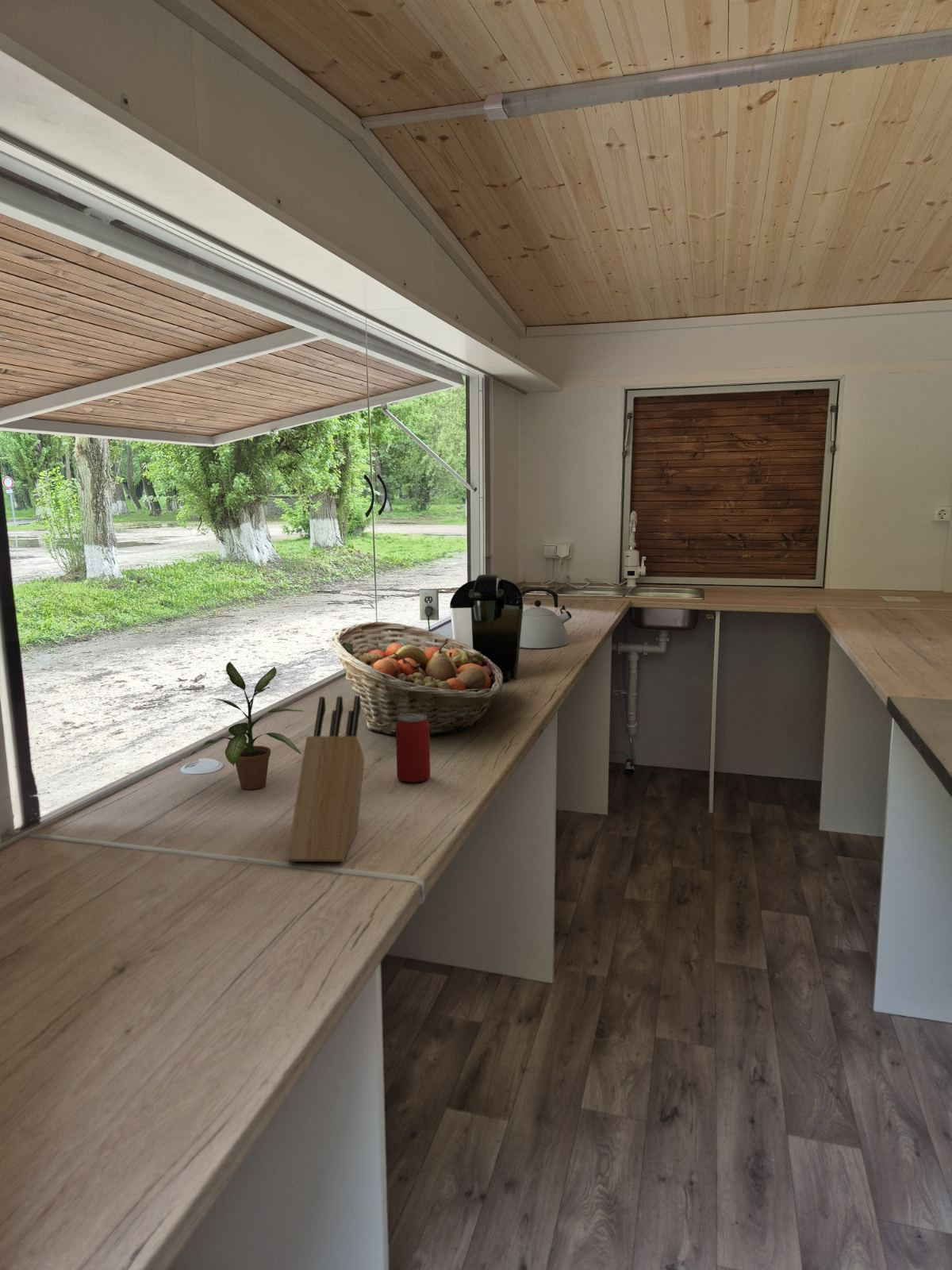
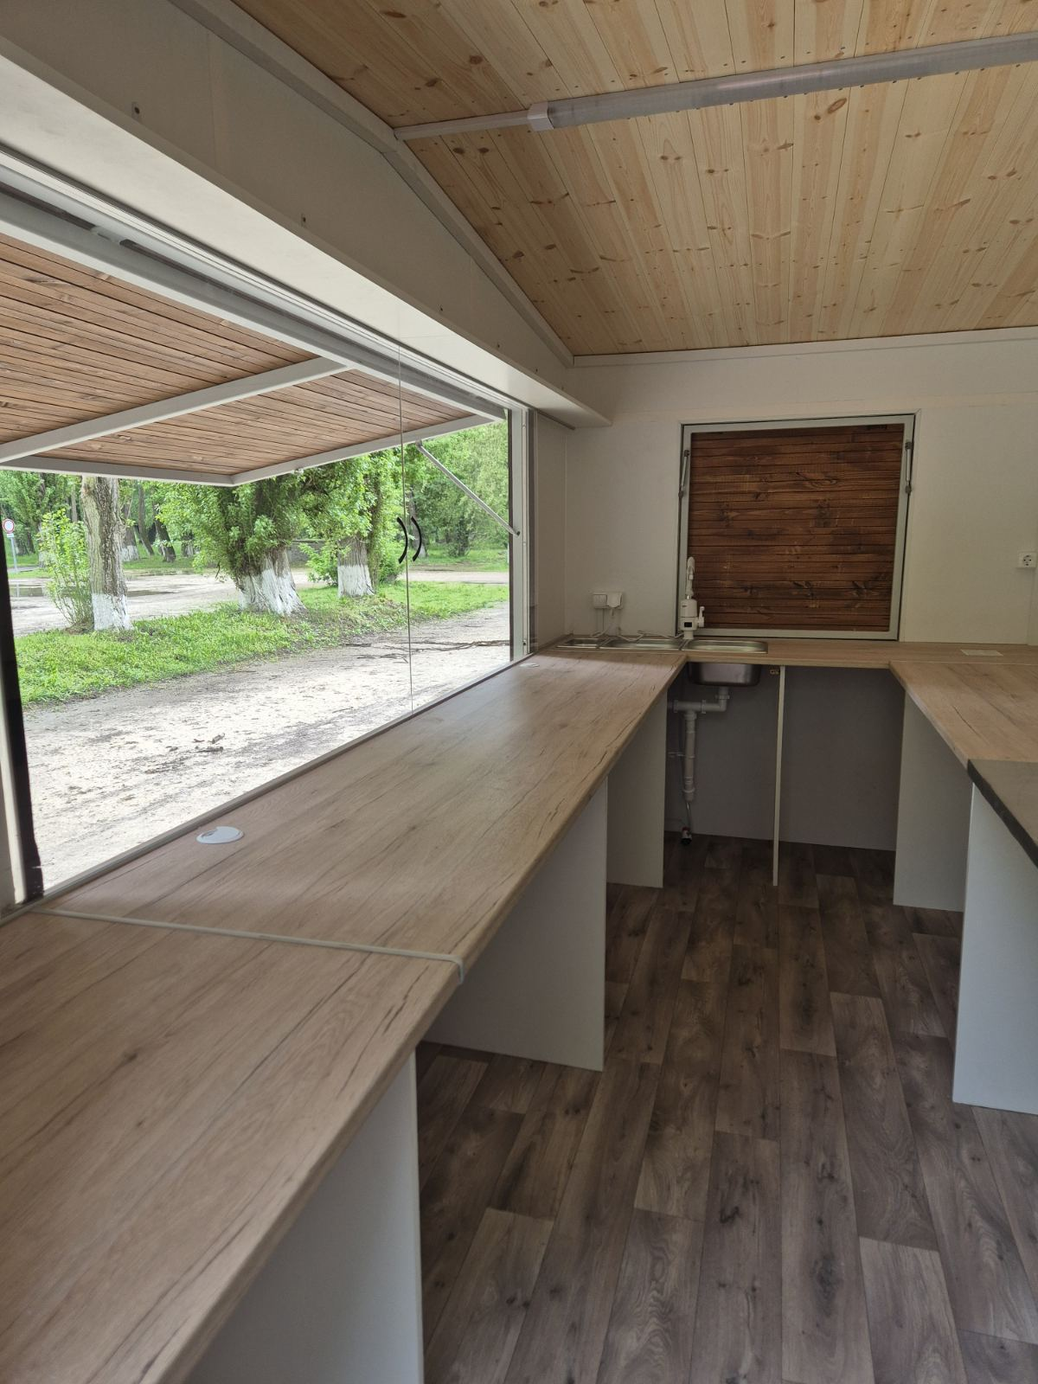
- knife block [286,695,365,863]
- coffee maker [419,574,524,683]
- kettle [520,587,573,649]
- beverage can [395,713,431,783]
- potted plant [188,661,304,790]
- fruit basket [329,621,504,736]
